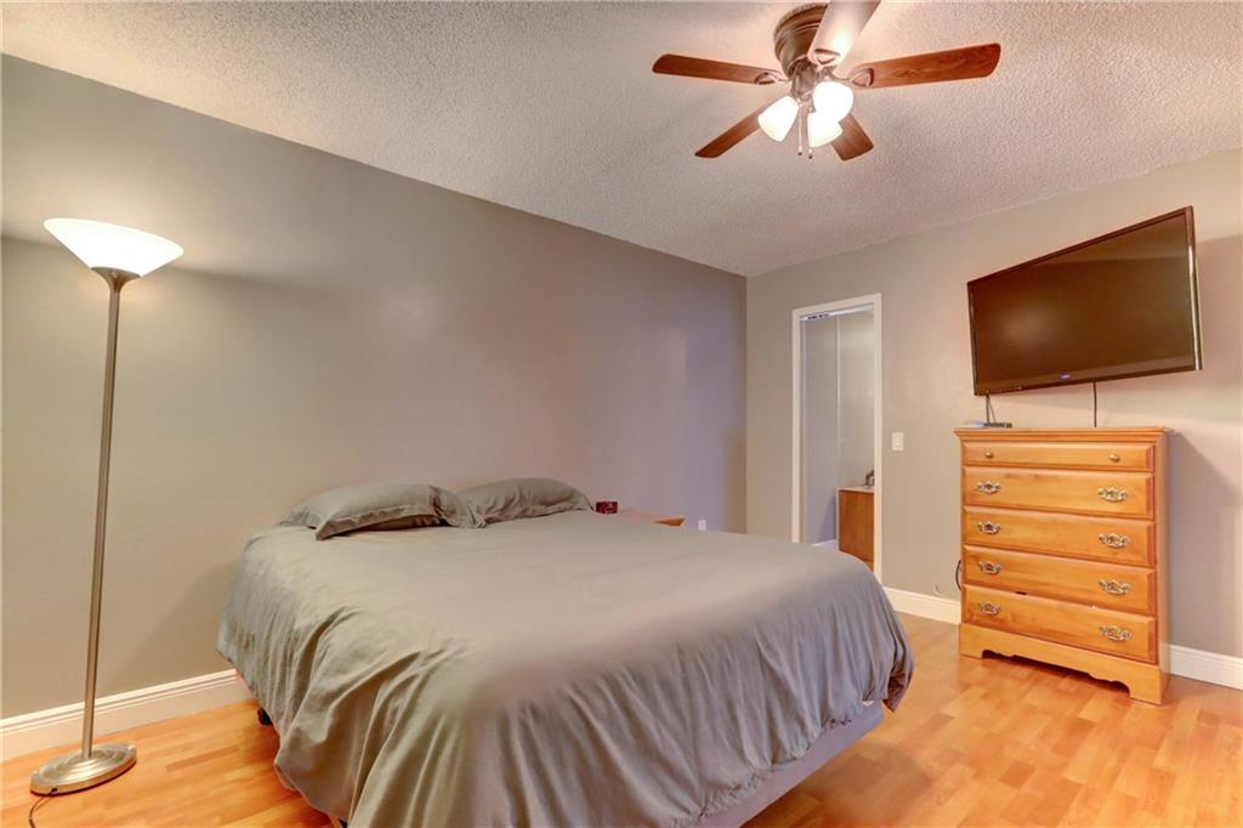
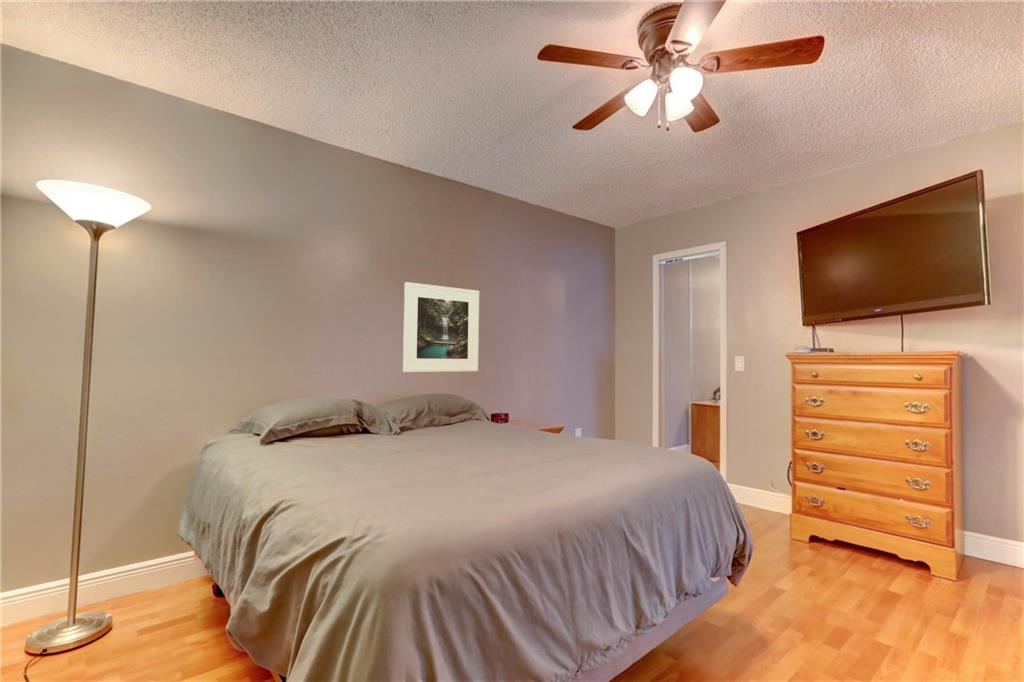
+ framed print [402,281,480,373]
